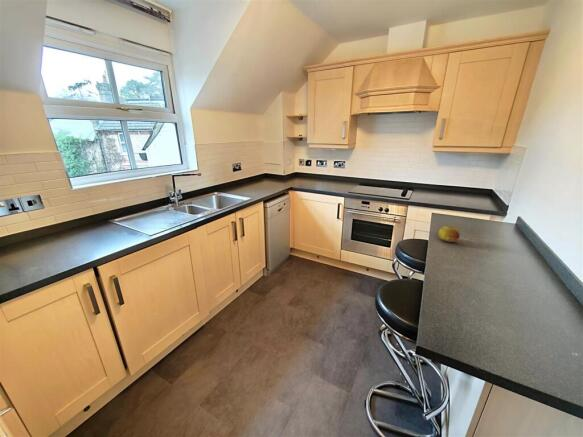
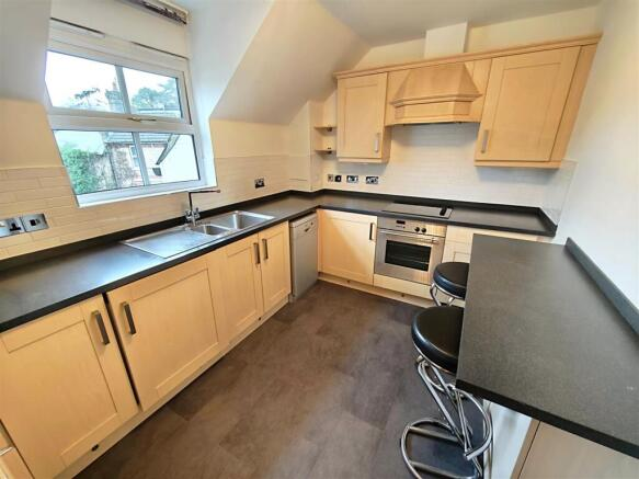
- fruit [437,225,461,243]
